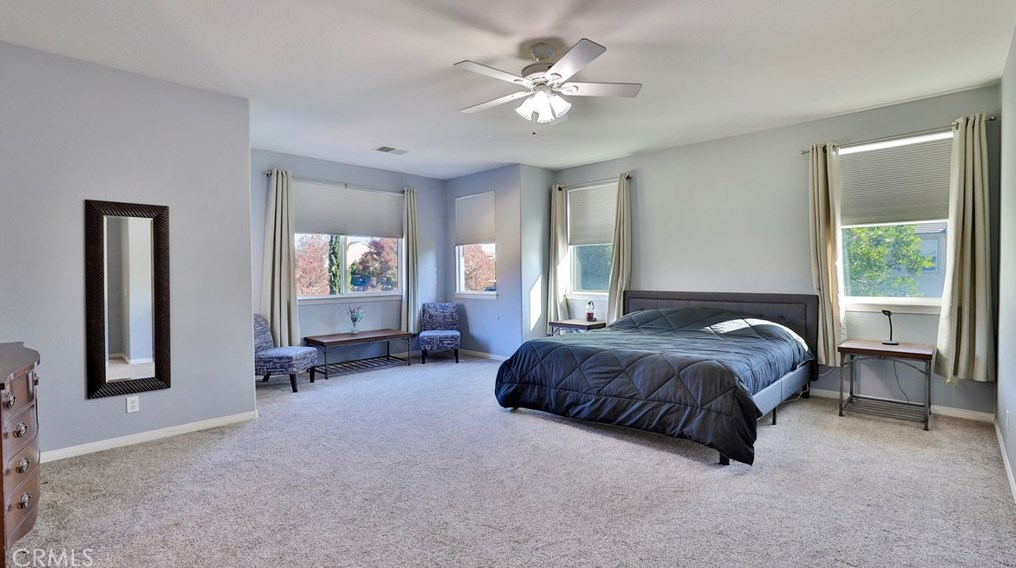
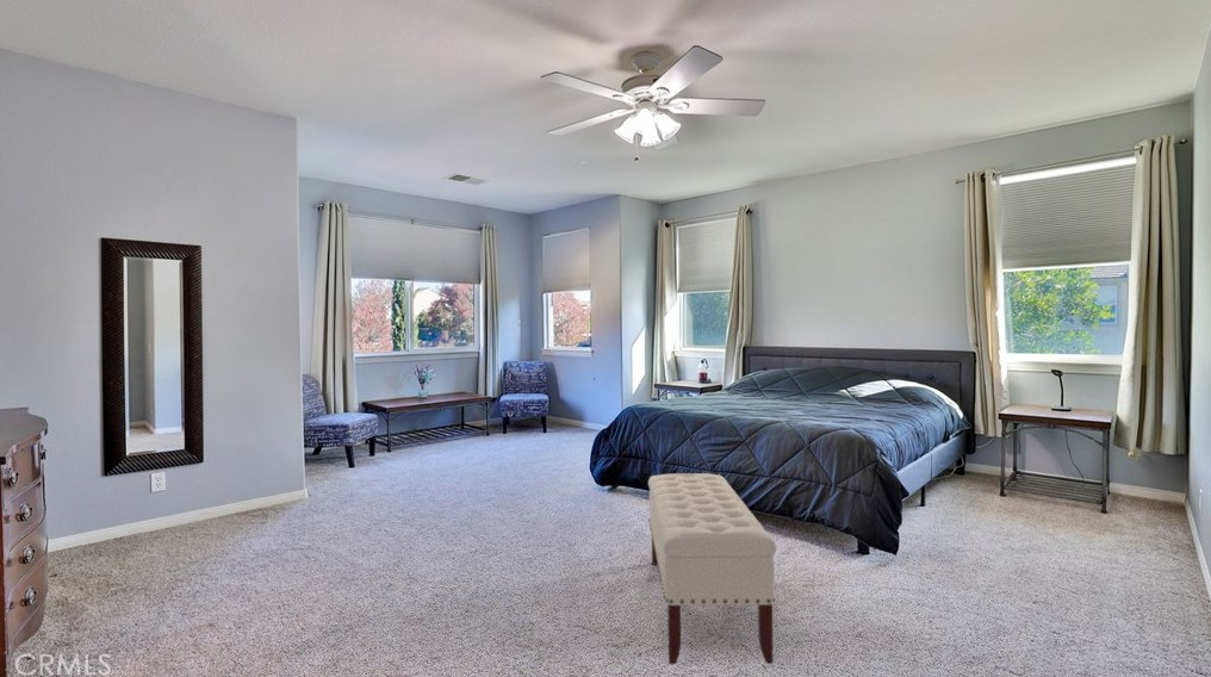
+ bench [647,472,777,665]
